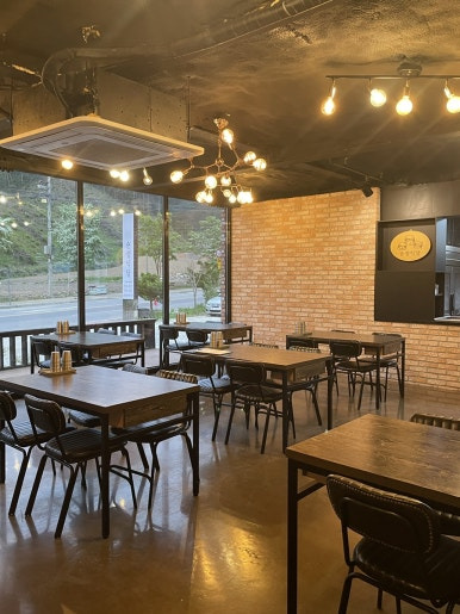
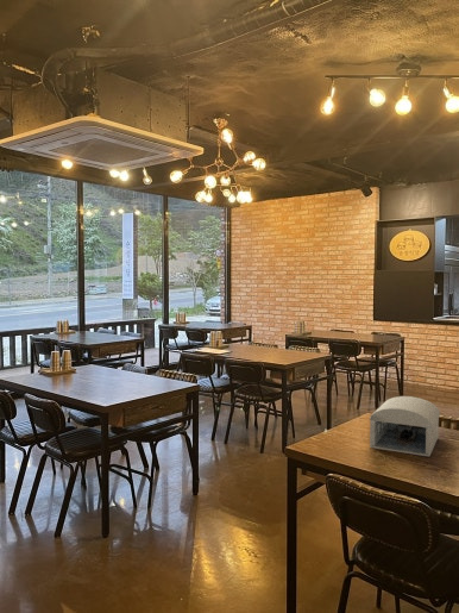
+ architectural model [369,395,441,458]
